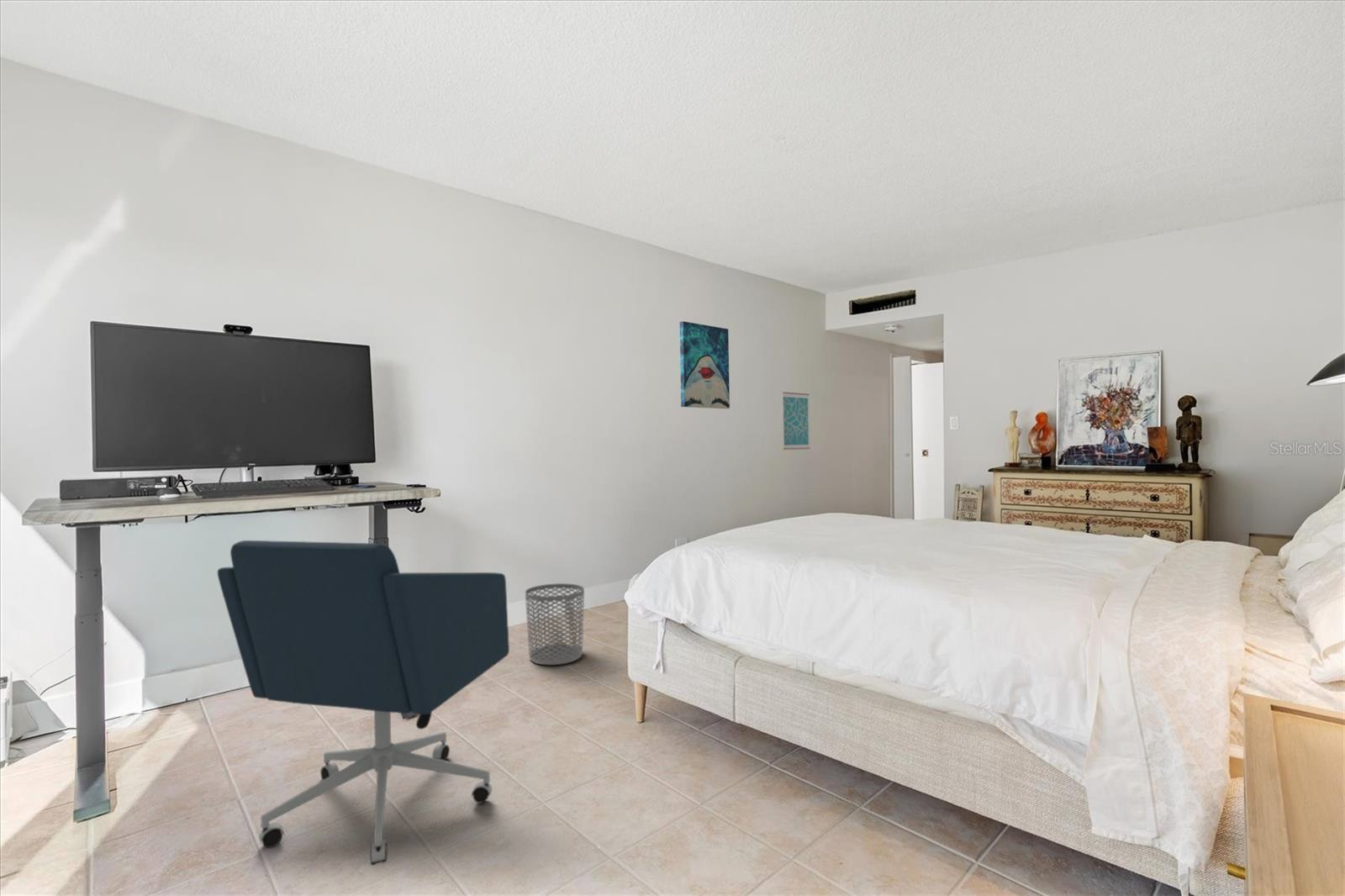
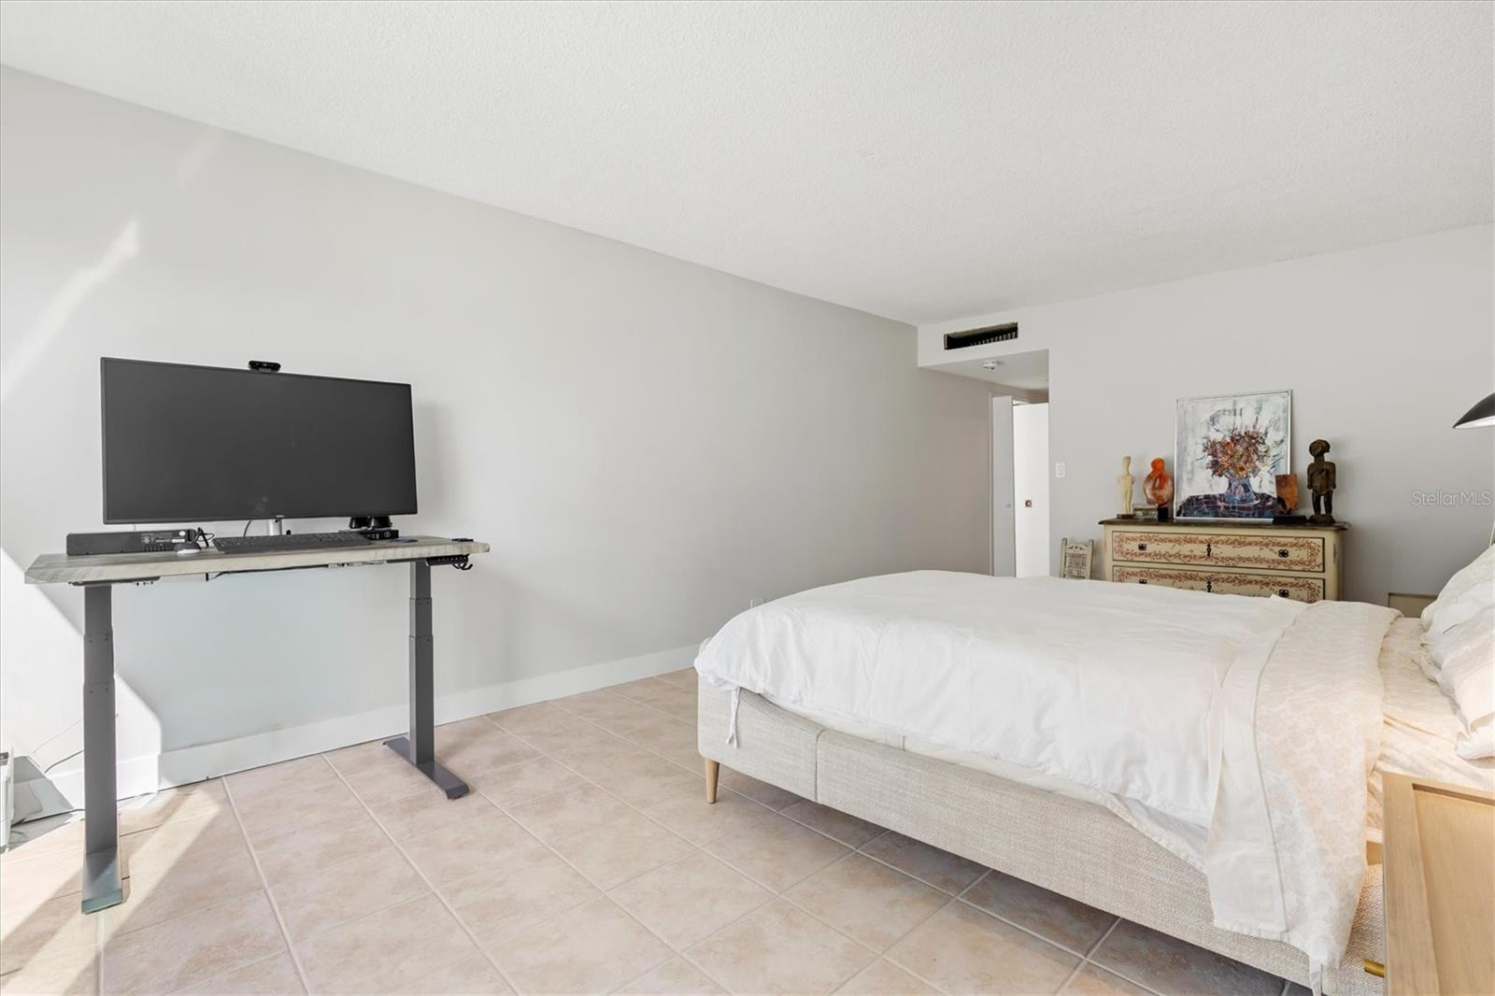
- waste bin [525,582,585,666]
- wall art [781,391,811,451]
- office chair [217,540,510,866]
- wall art [679,320,731,409]
